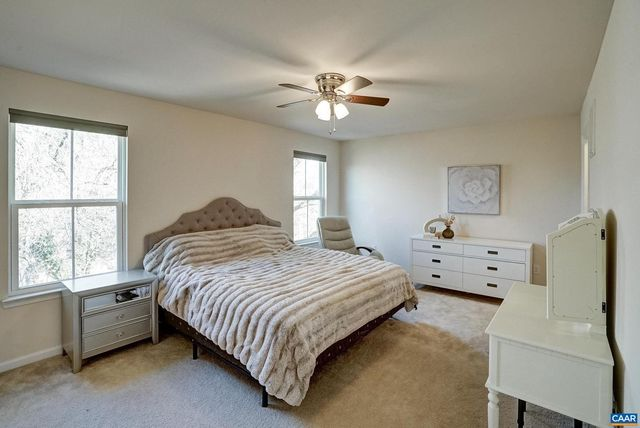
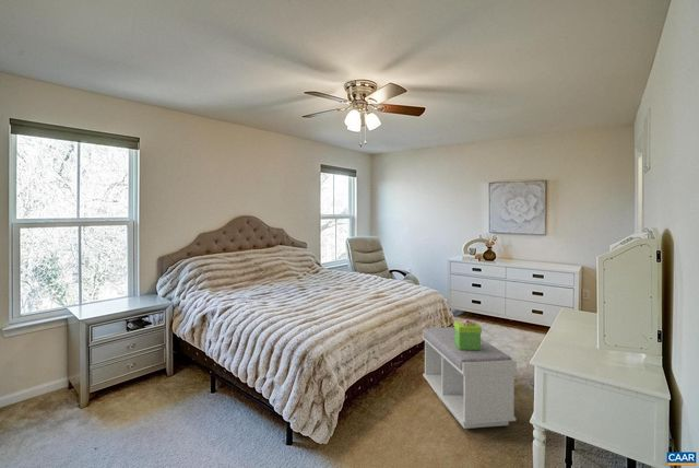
+ decorative box [453,319,483,351]
+ bench [422,326,518,430]
